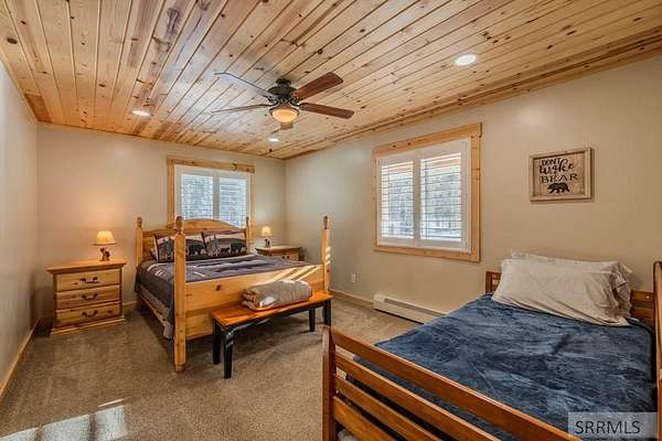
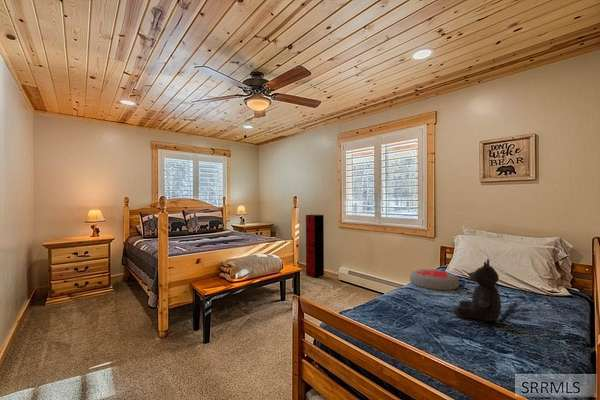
+ teddy bear [453,258,502,322]
+ cushion [409,268,460,291]
+ locker [305,214,325,279]
